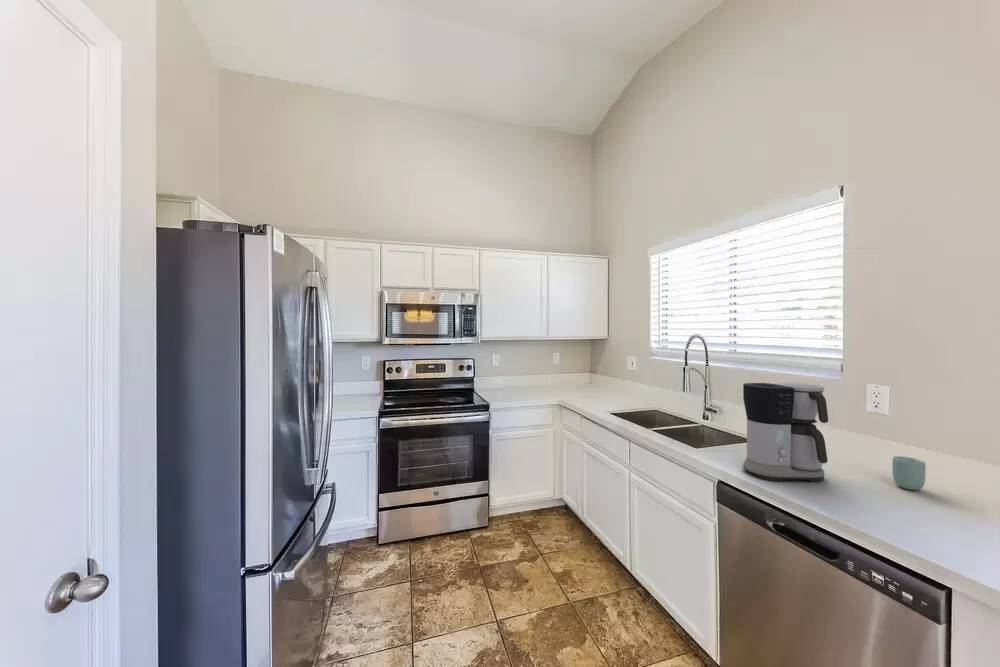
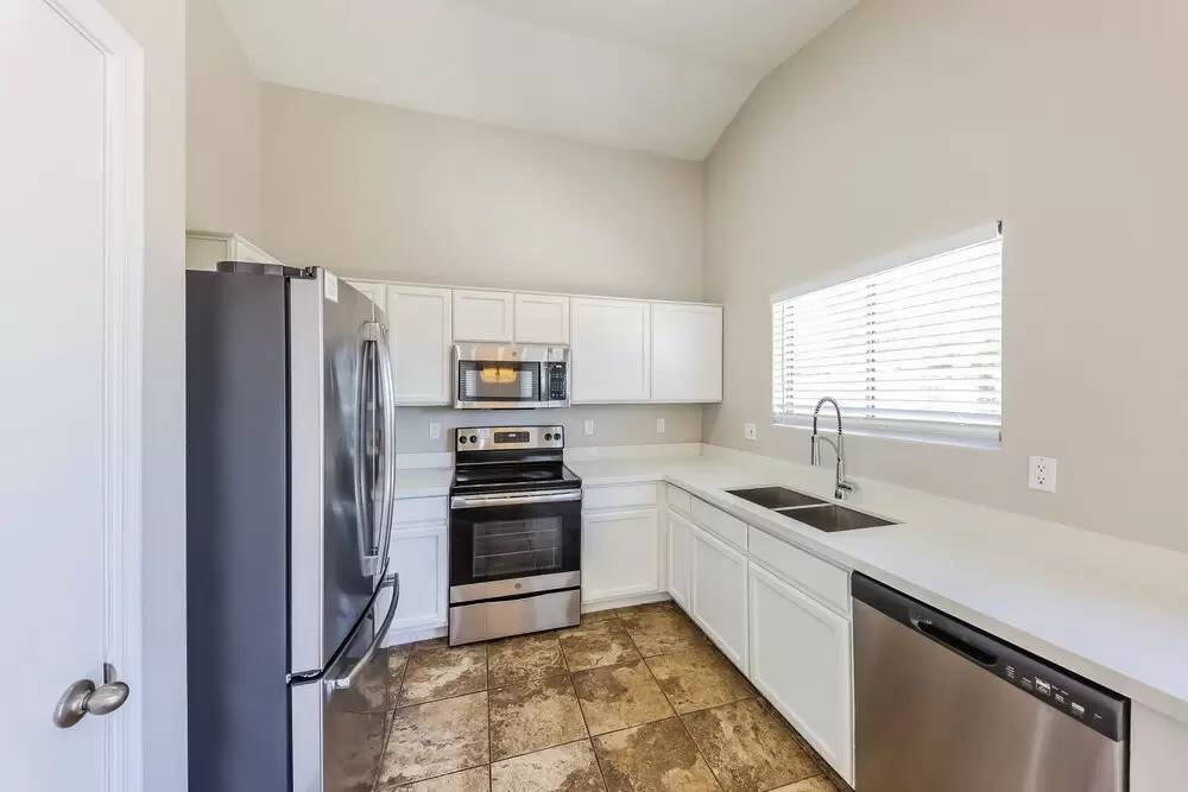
- cup [891,455,927,491]
- coffee maker [742,382,829,483]
